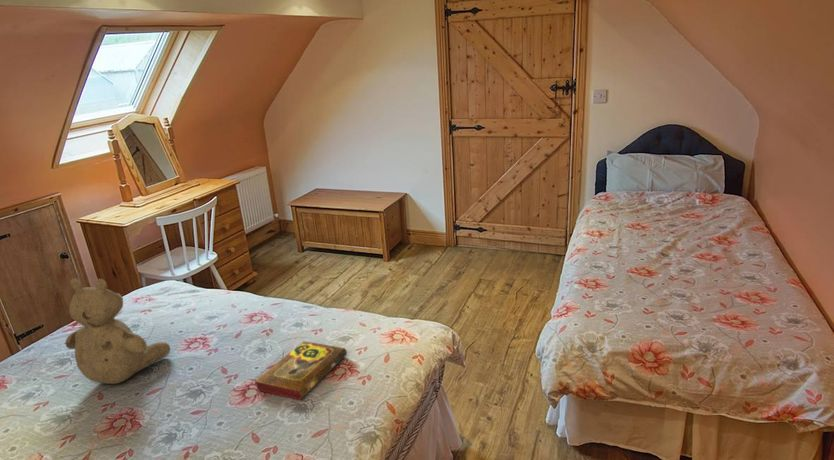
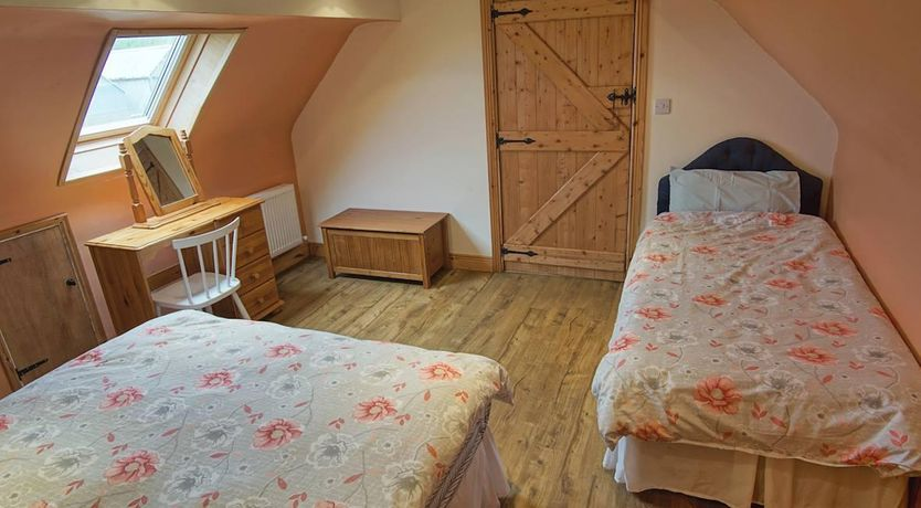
- teddy bear [65,277,171,385]
- book [253,340,348,401]
